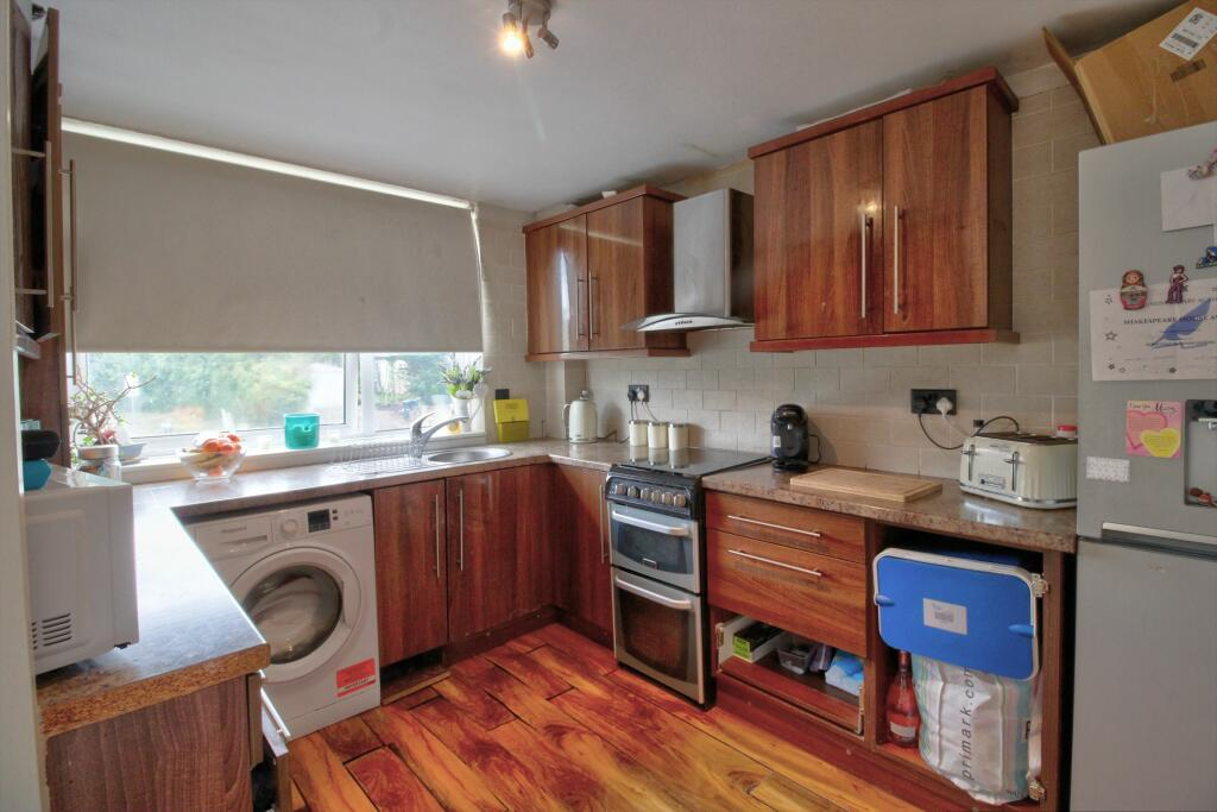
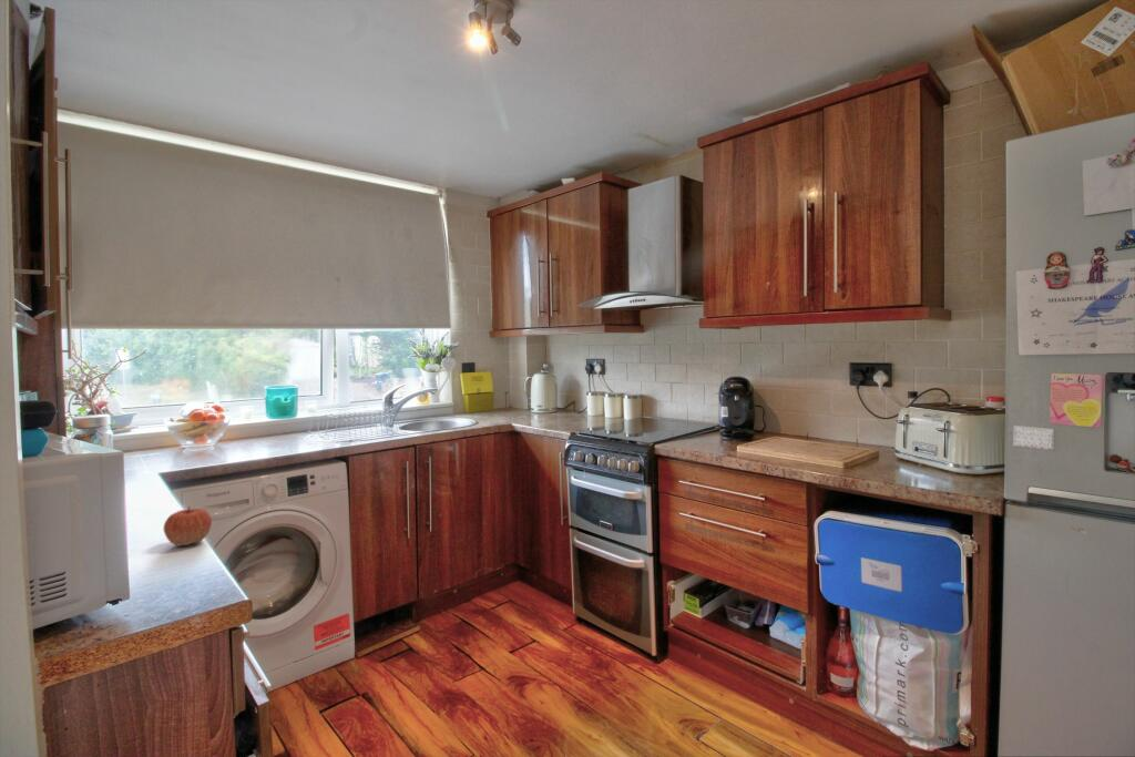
+ apple [163,505,213,548]
